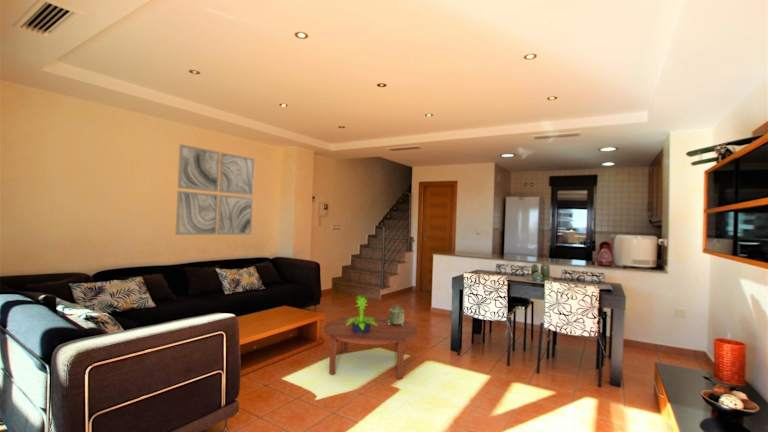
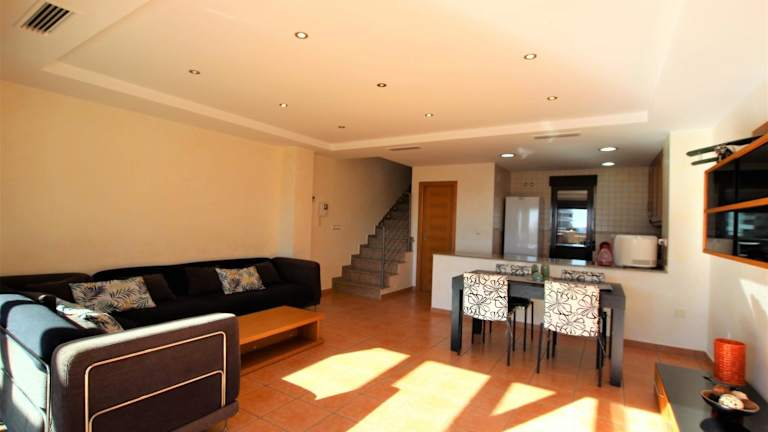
- coffee table [323,315,418,380]
- potted plant [346,294,377,334]
- wall art [174,143,255,236]
- decorative box [387,304,406,326]
